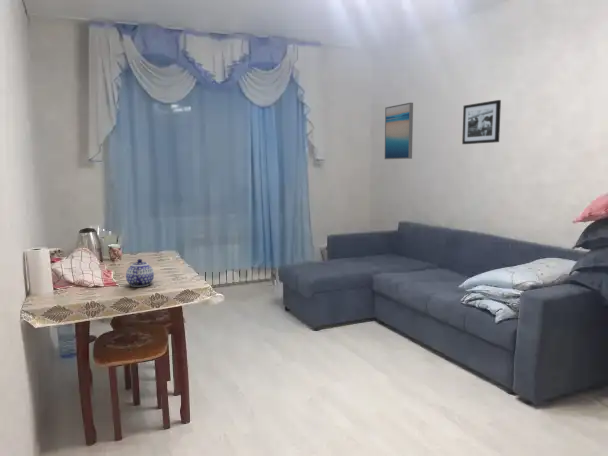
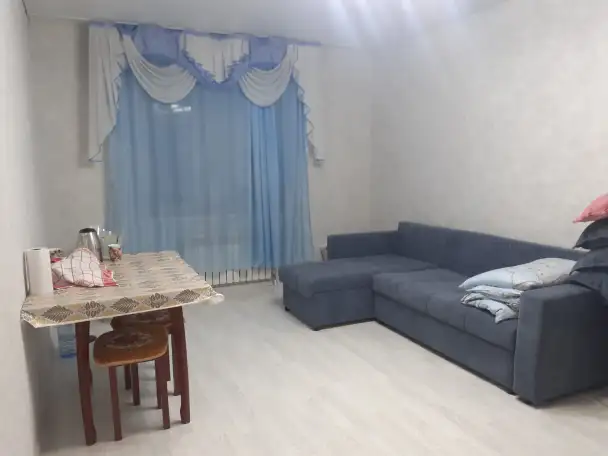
- teapot [125,258,155,288]
- wall art [384,102,414,160]
- picture frame [461,99,502,145]
